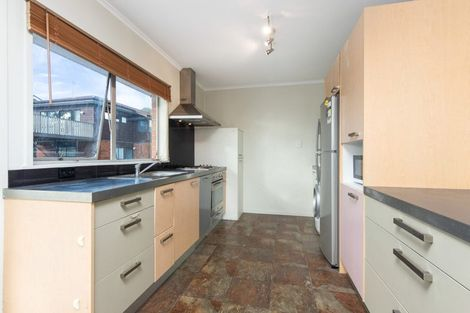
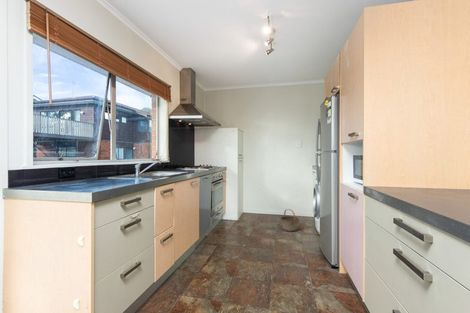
+ basket [279,208,300,233]
